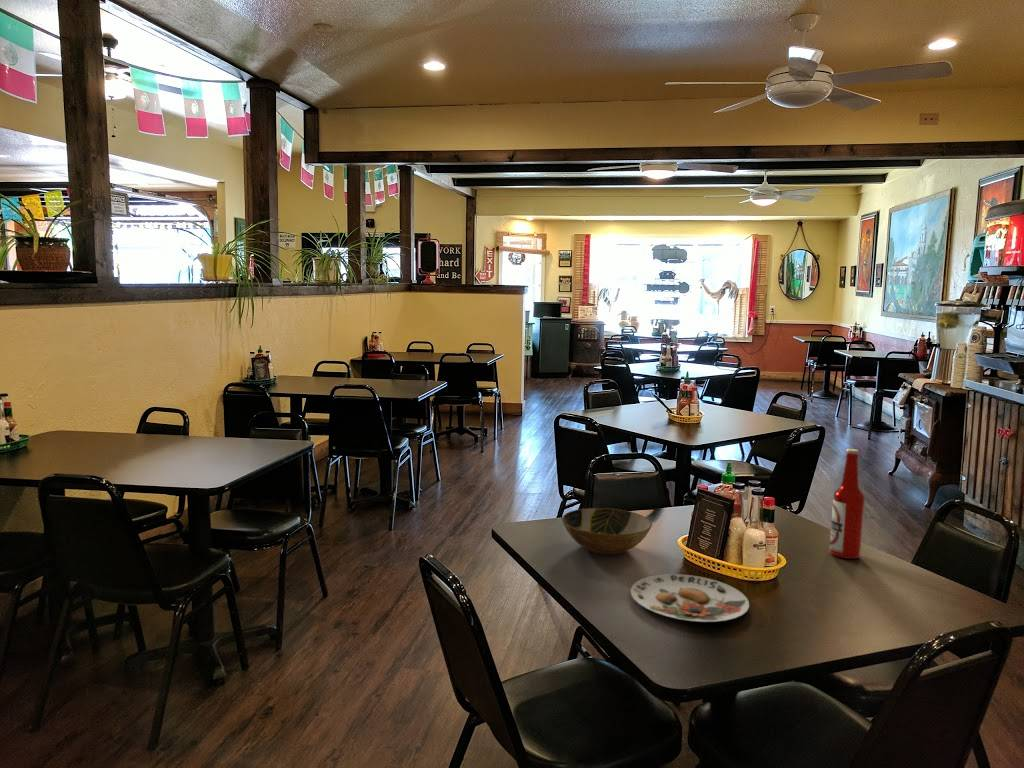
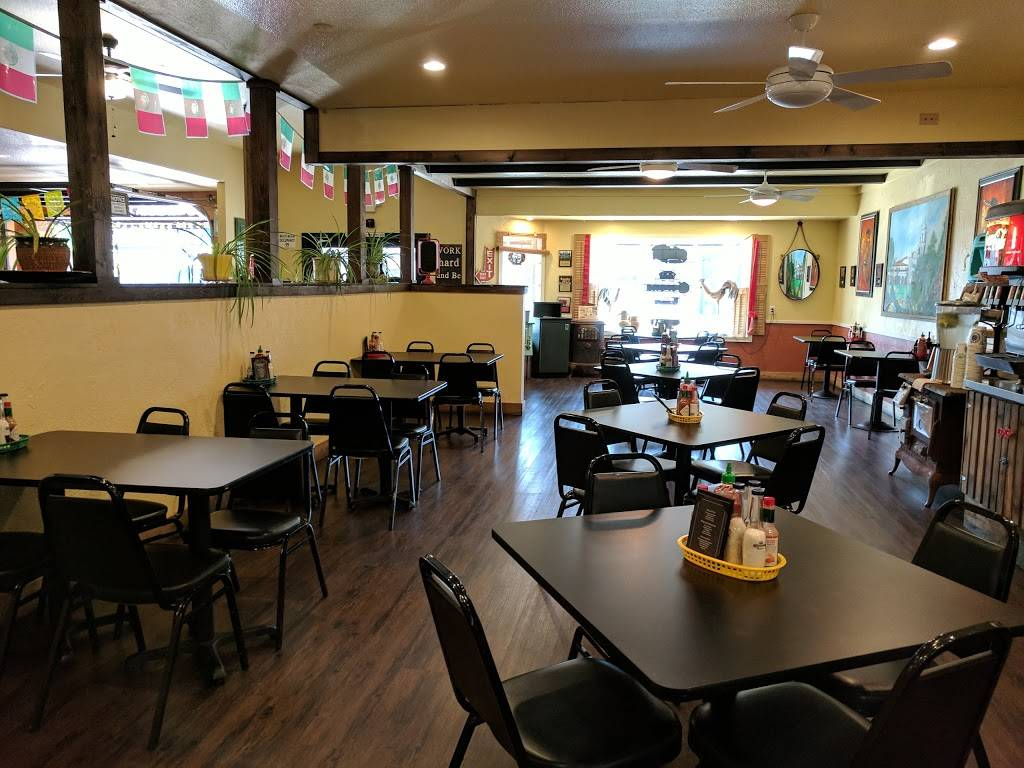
- plate [630,573,750,623]
- bowl [561,507,653,556]
- alcohol [829,448,866,560]
